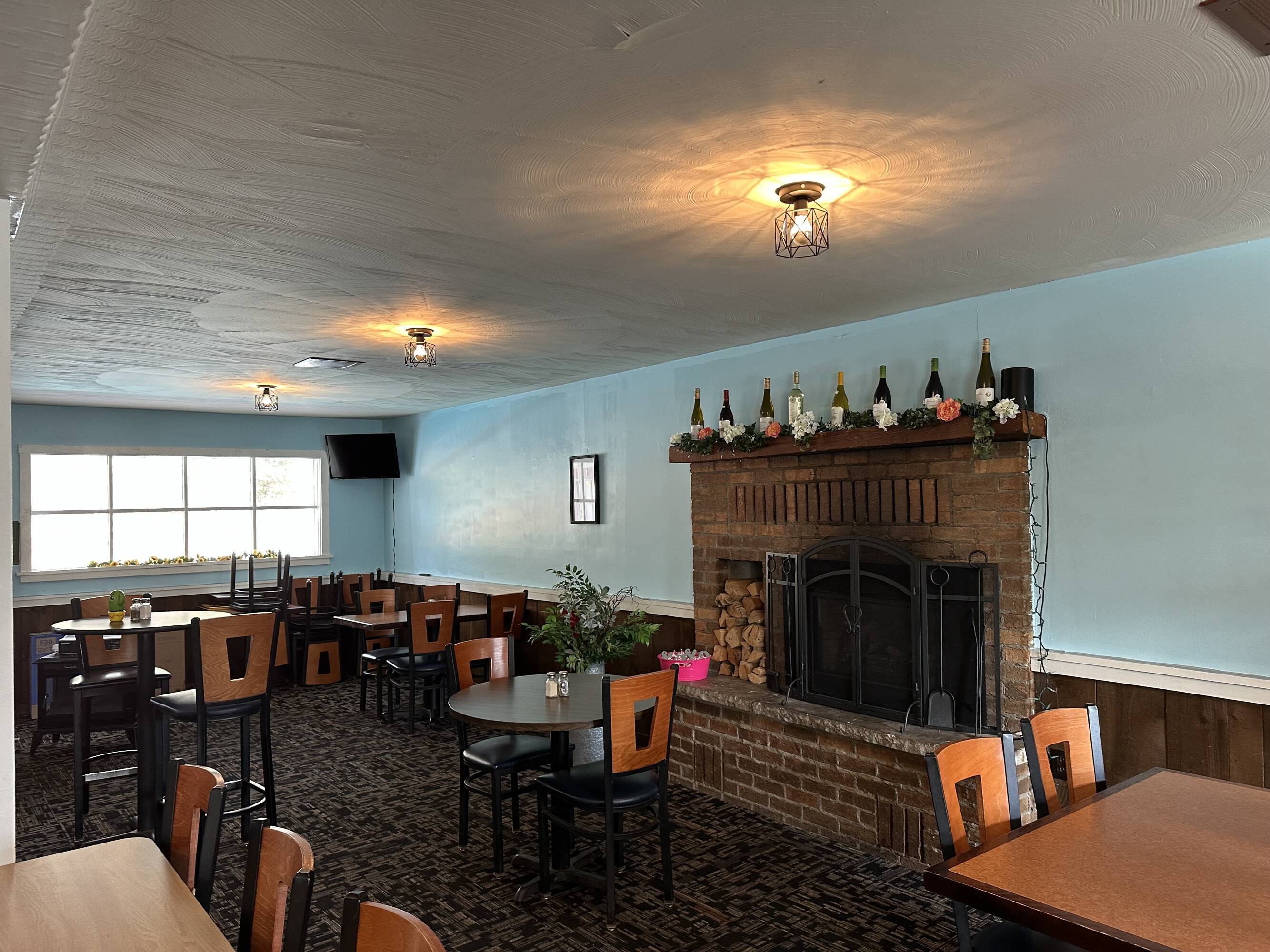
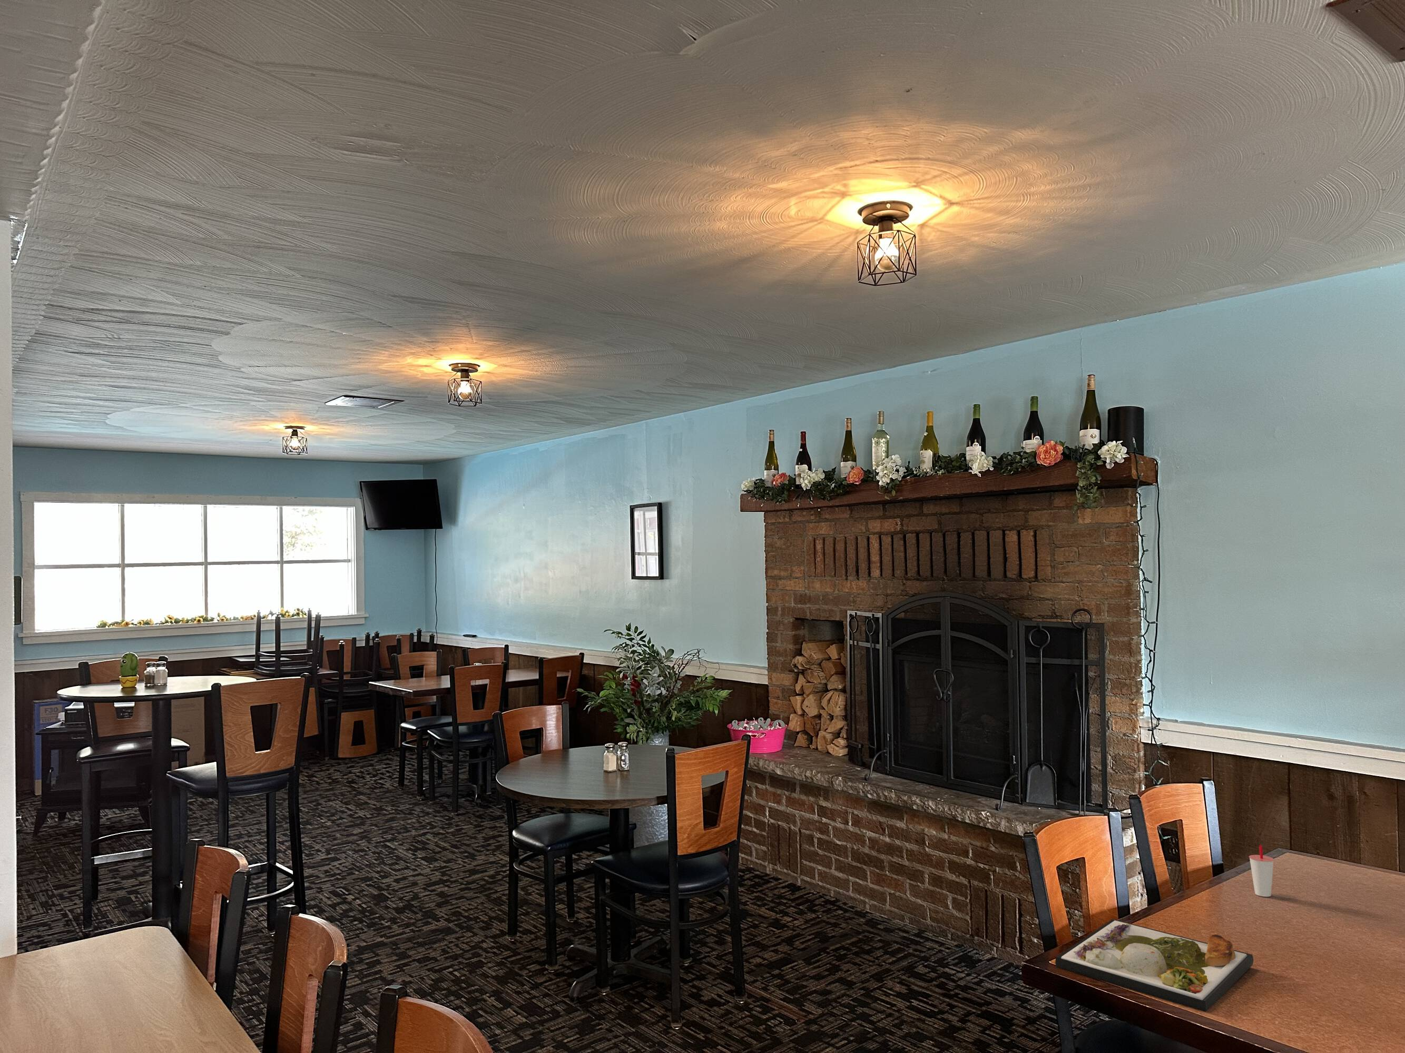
+ dinner plate [1054,919,1253,1012]
+ cup [1249,845,1274,897]
